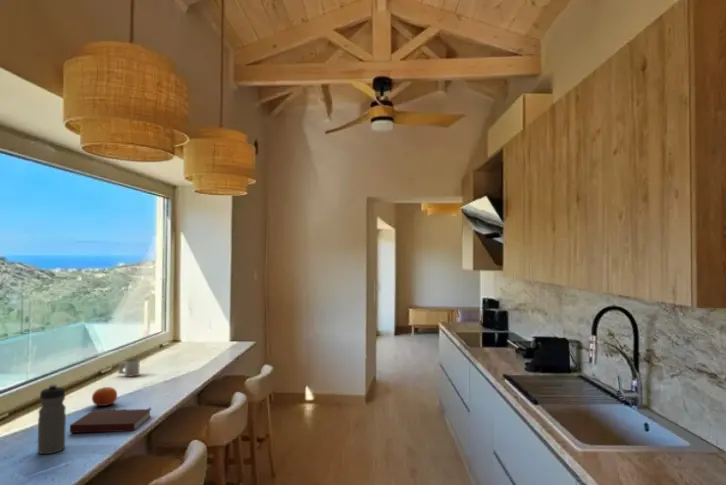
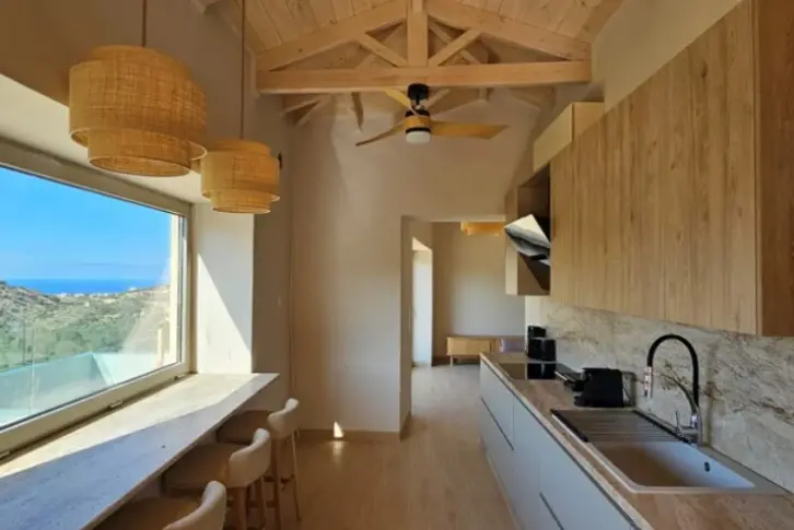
- notebook [69,408,152,434]
- water bottle [37,383,67,455]
- fruit [91,386,118,407]
- mug [117,358,141,378]
